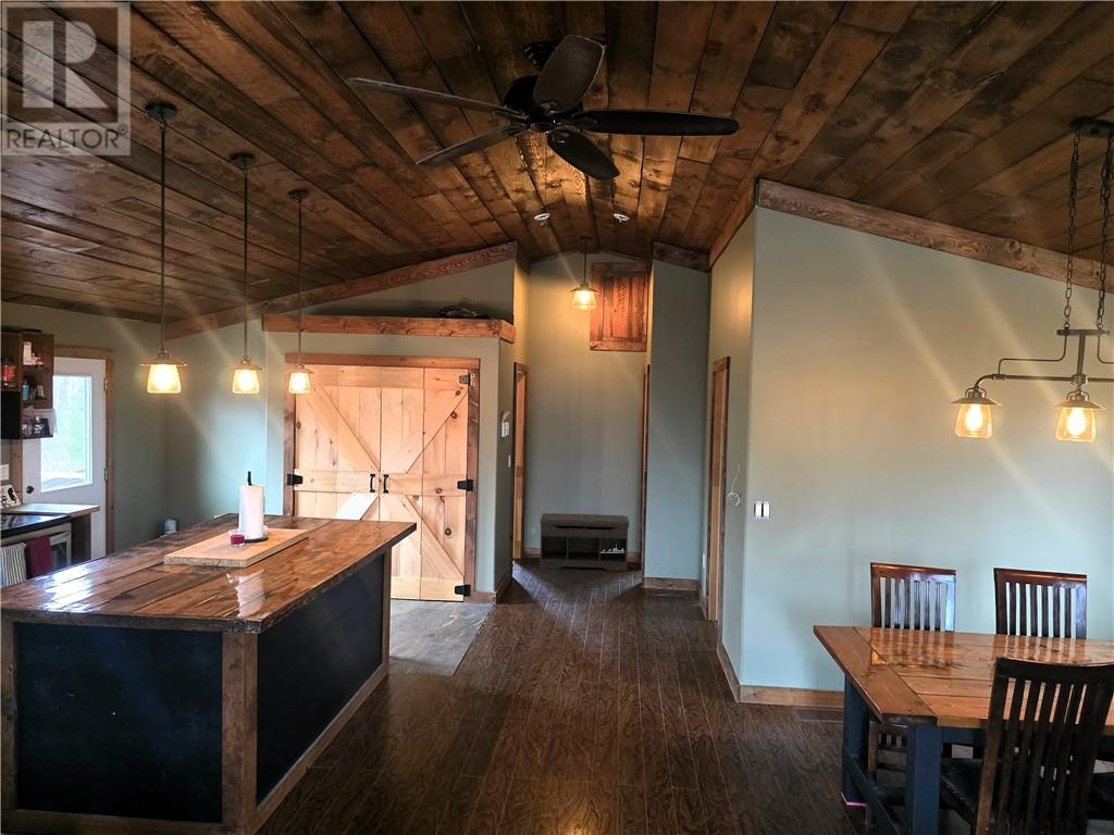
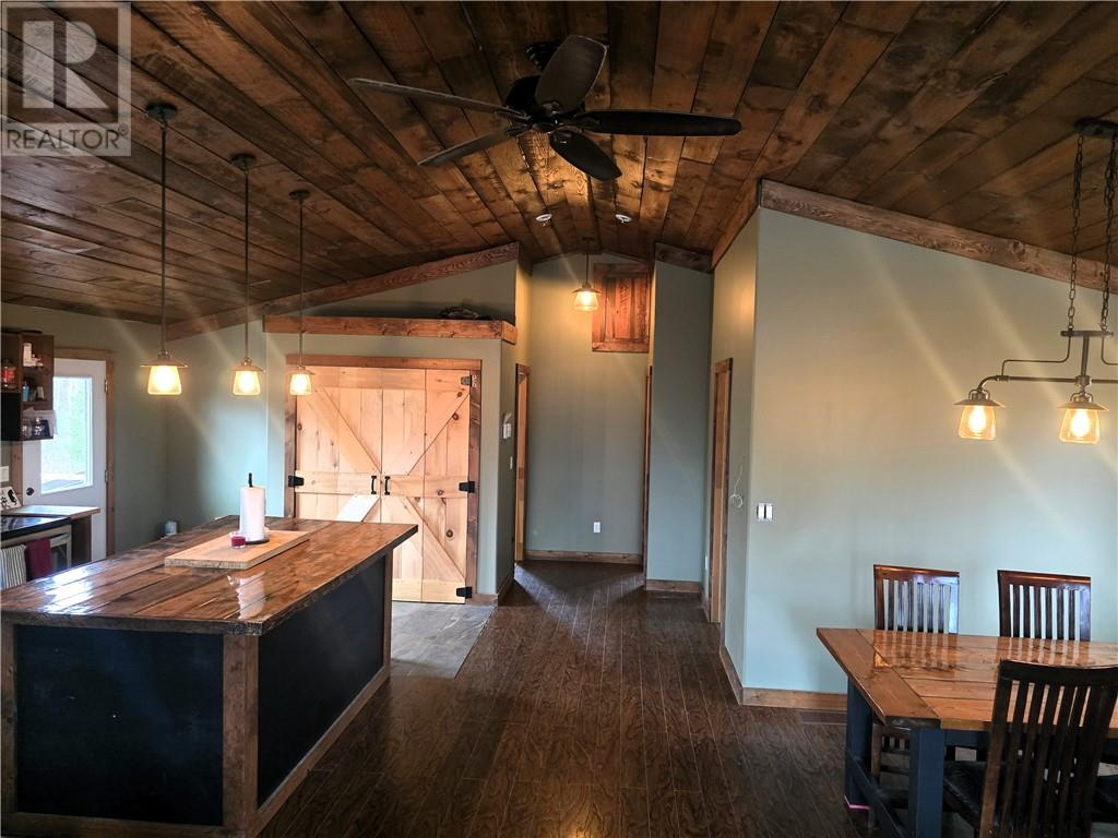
- bench [539,512,630,572]
